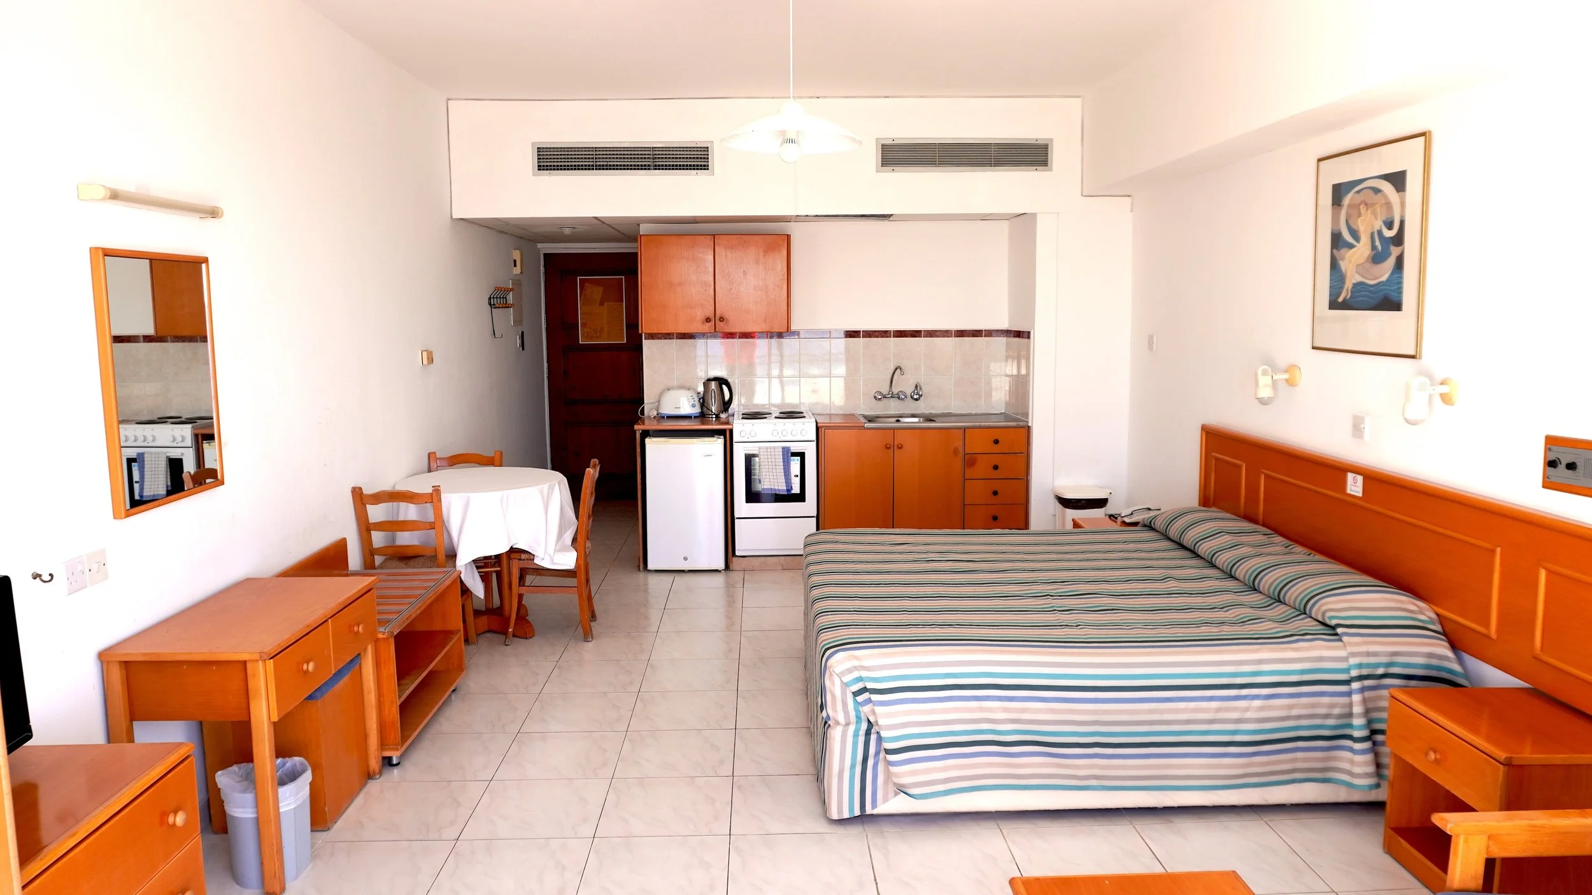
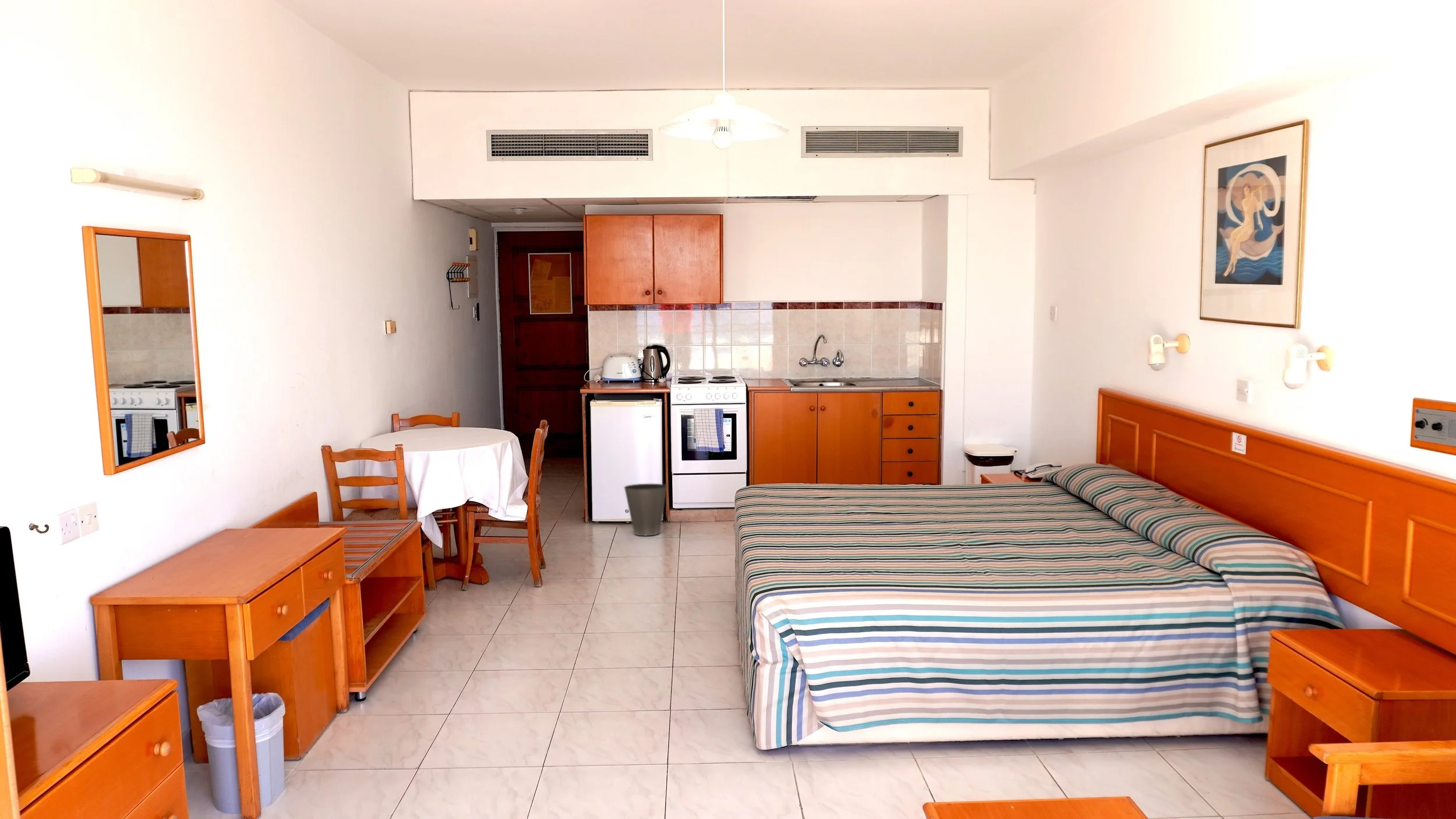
+ waste basket [623,483,668,537]
